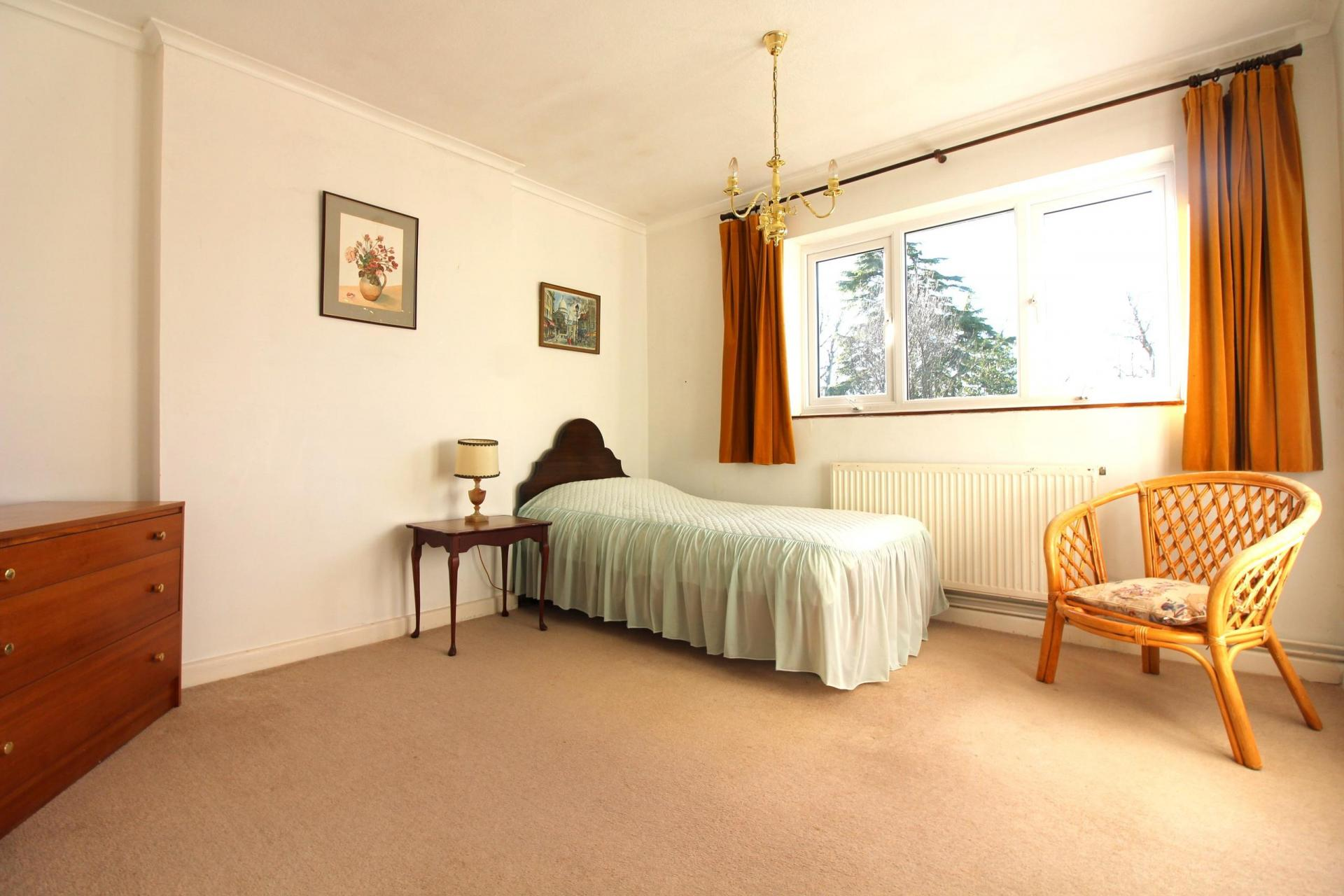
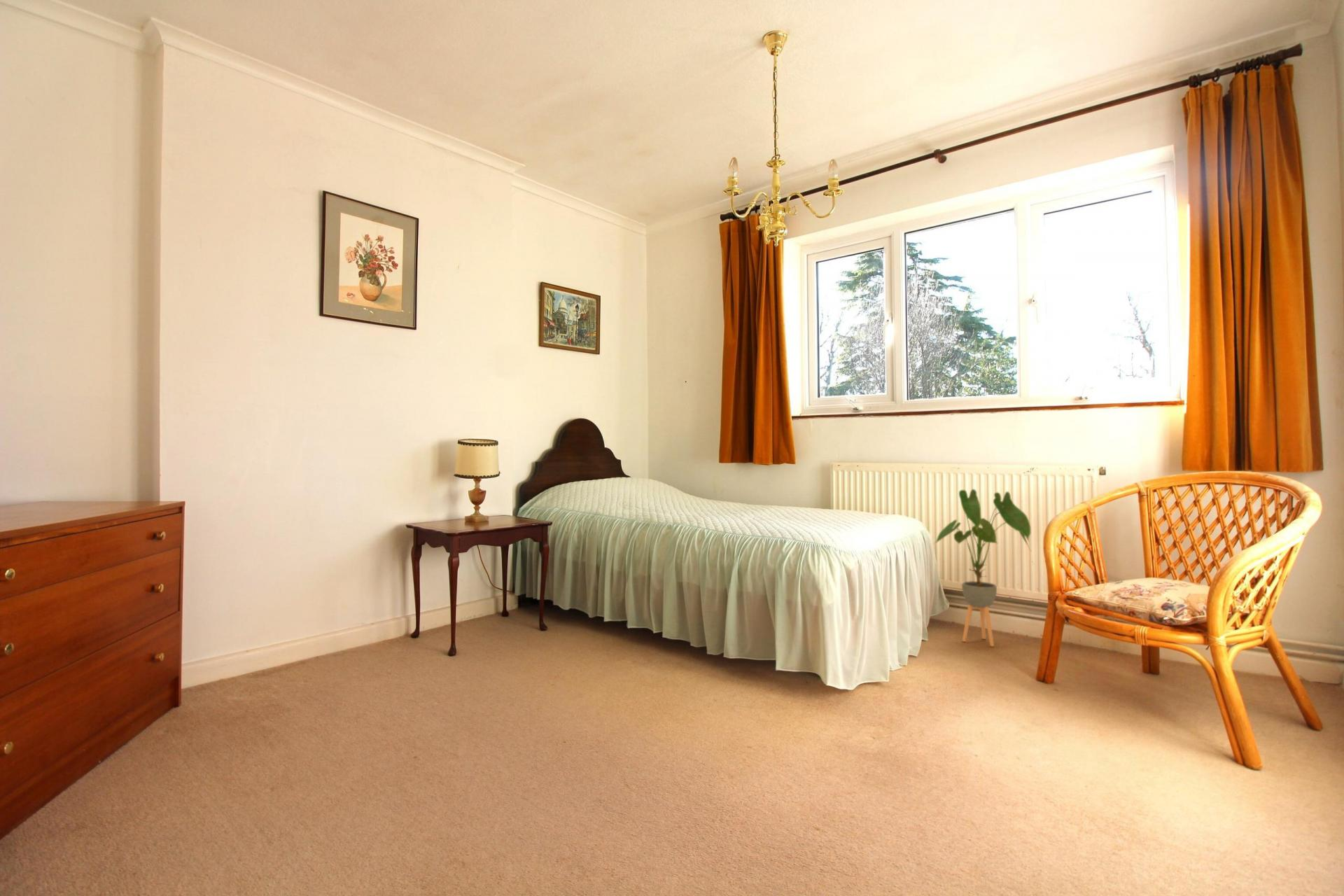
+ house plant [933,489,1033,647]
